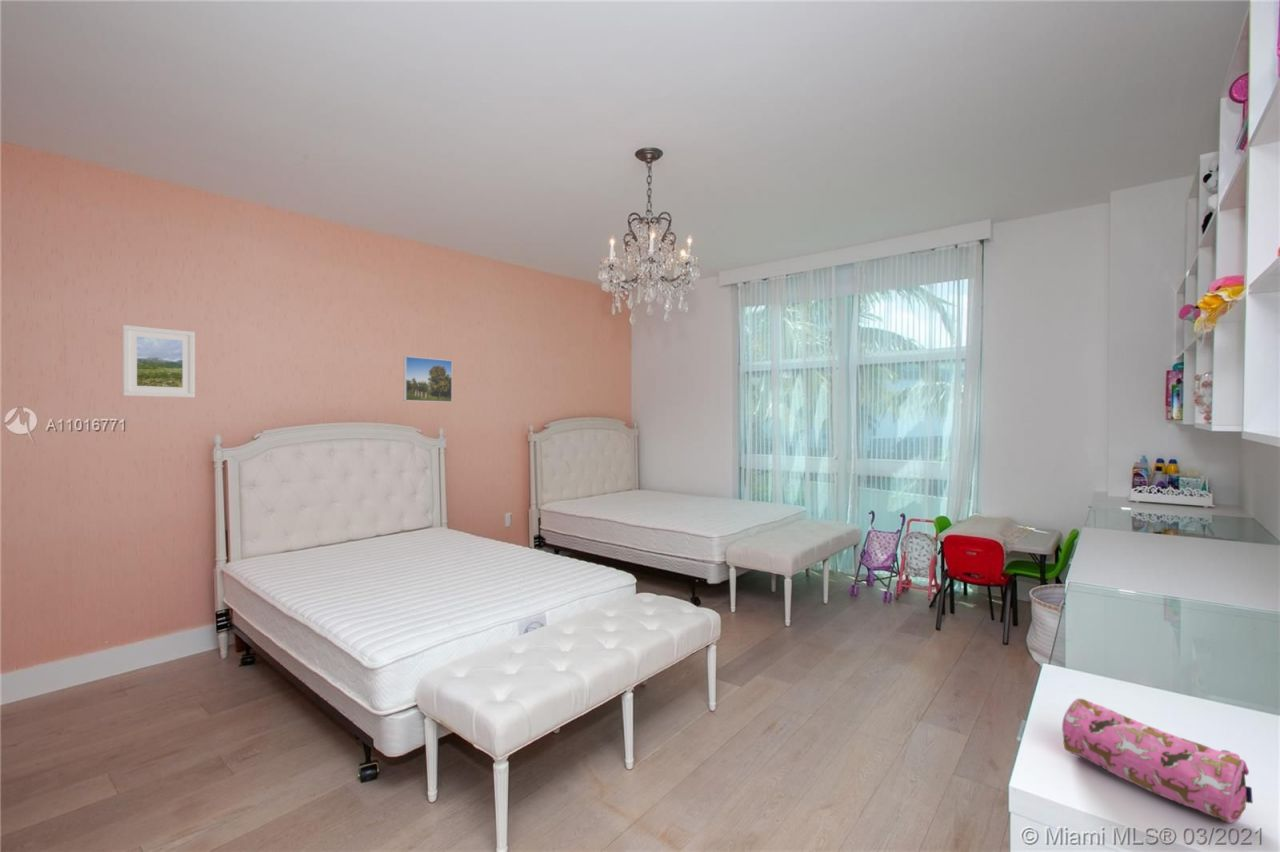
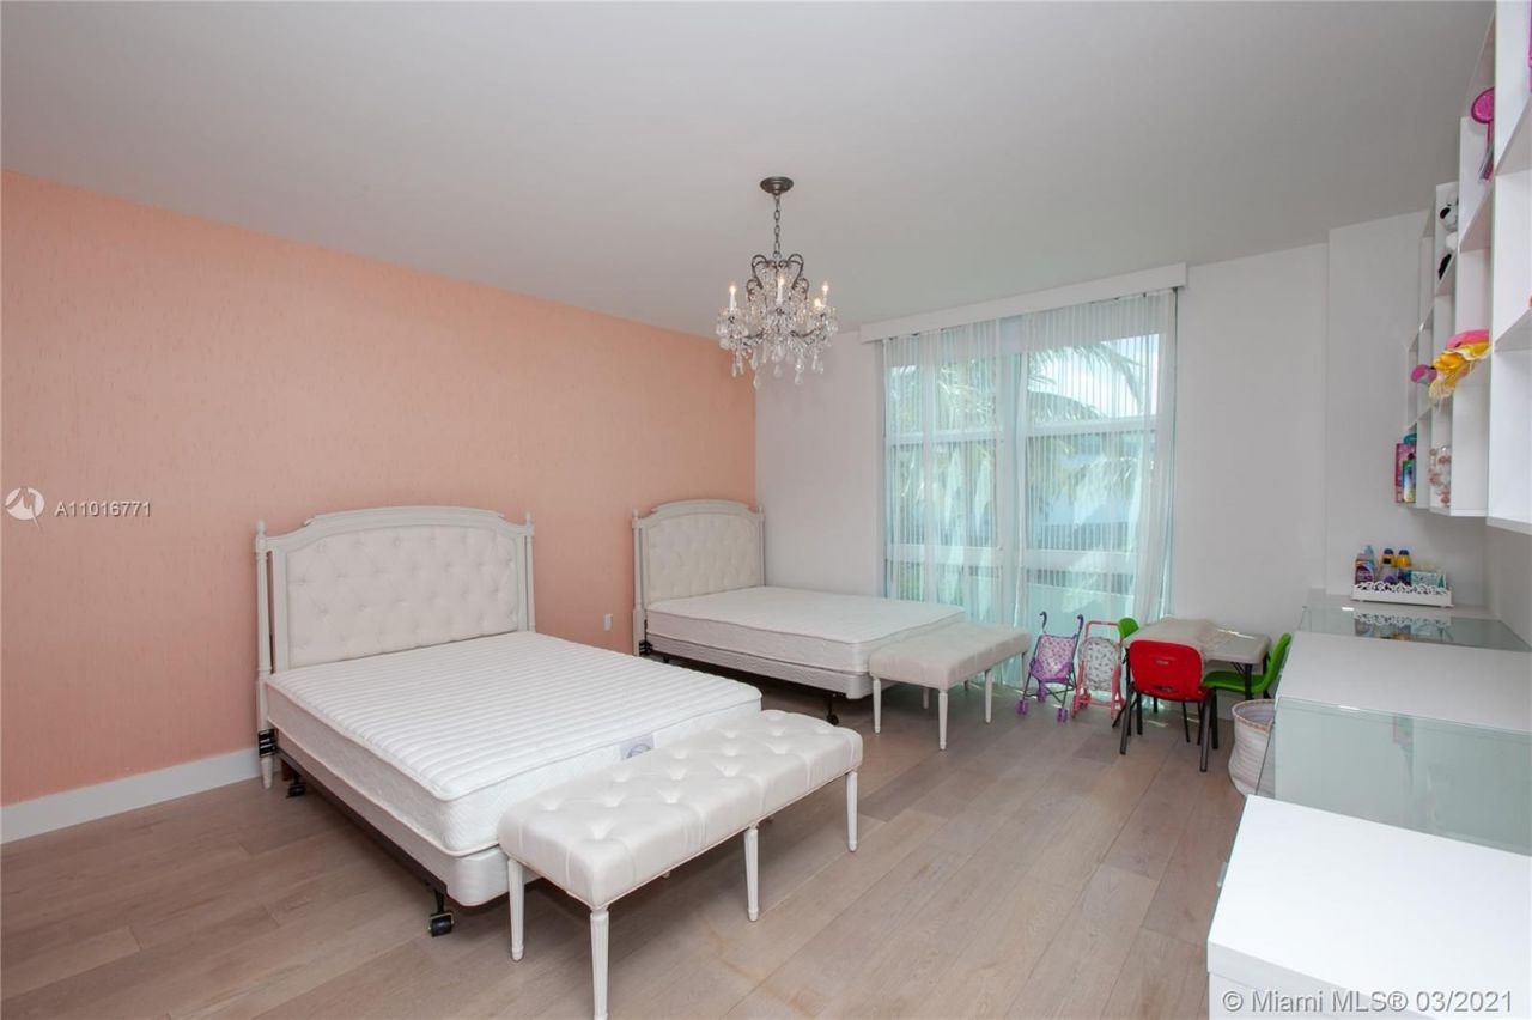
- pencil case [1061,697,1254,824]
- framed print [122,324,196,399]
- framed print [403,355,453,403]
